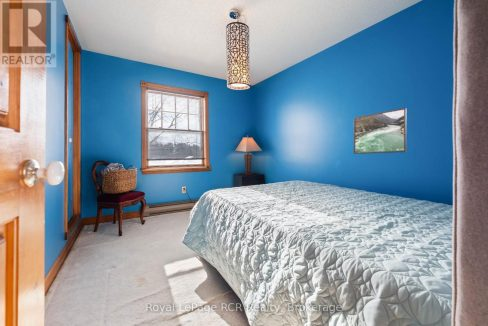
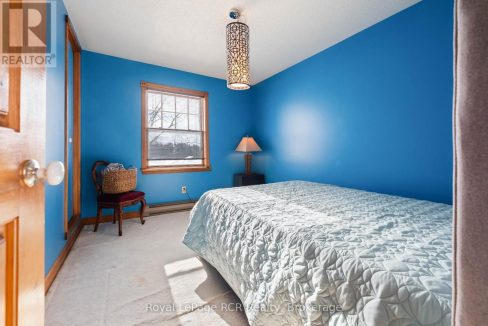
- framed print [353,107,407,155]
